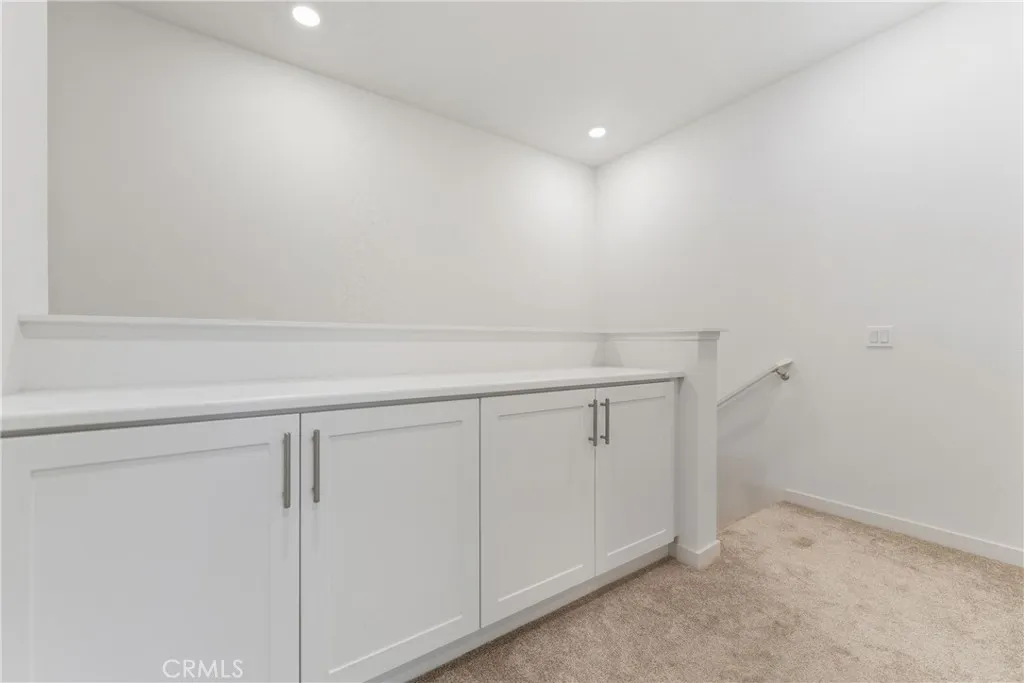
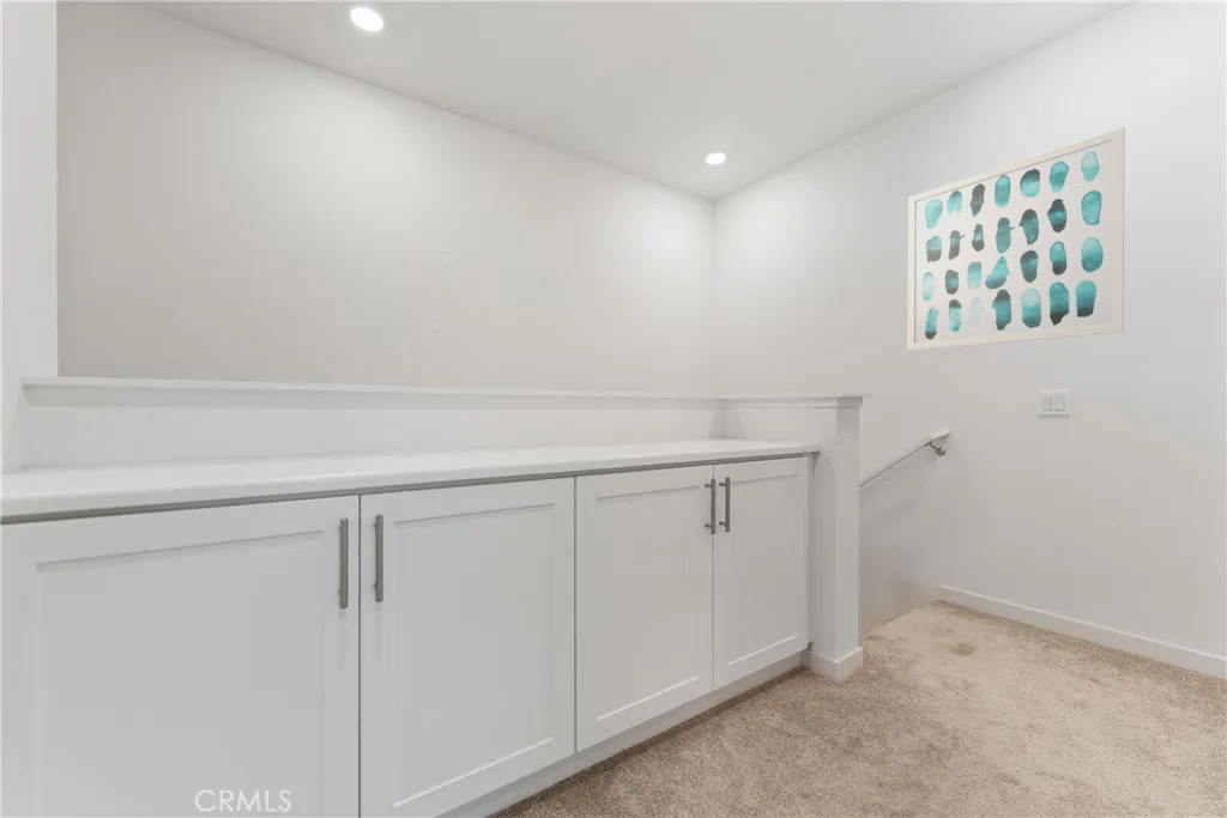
+ wall art [907,127,1126,352]
